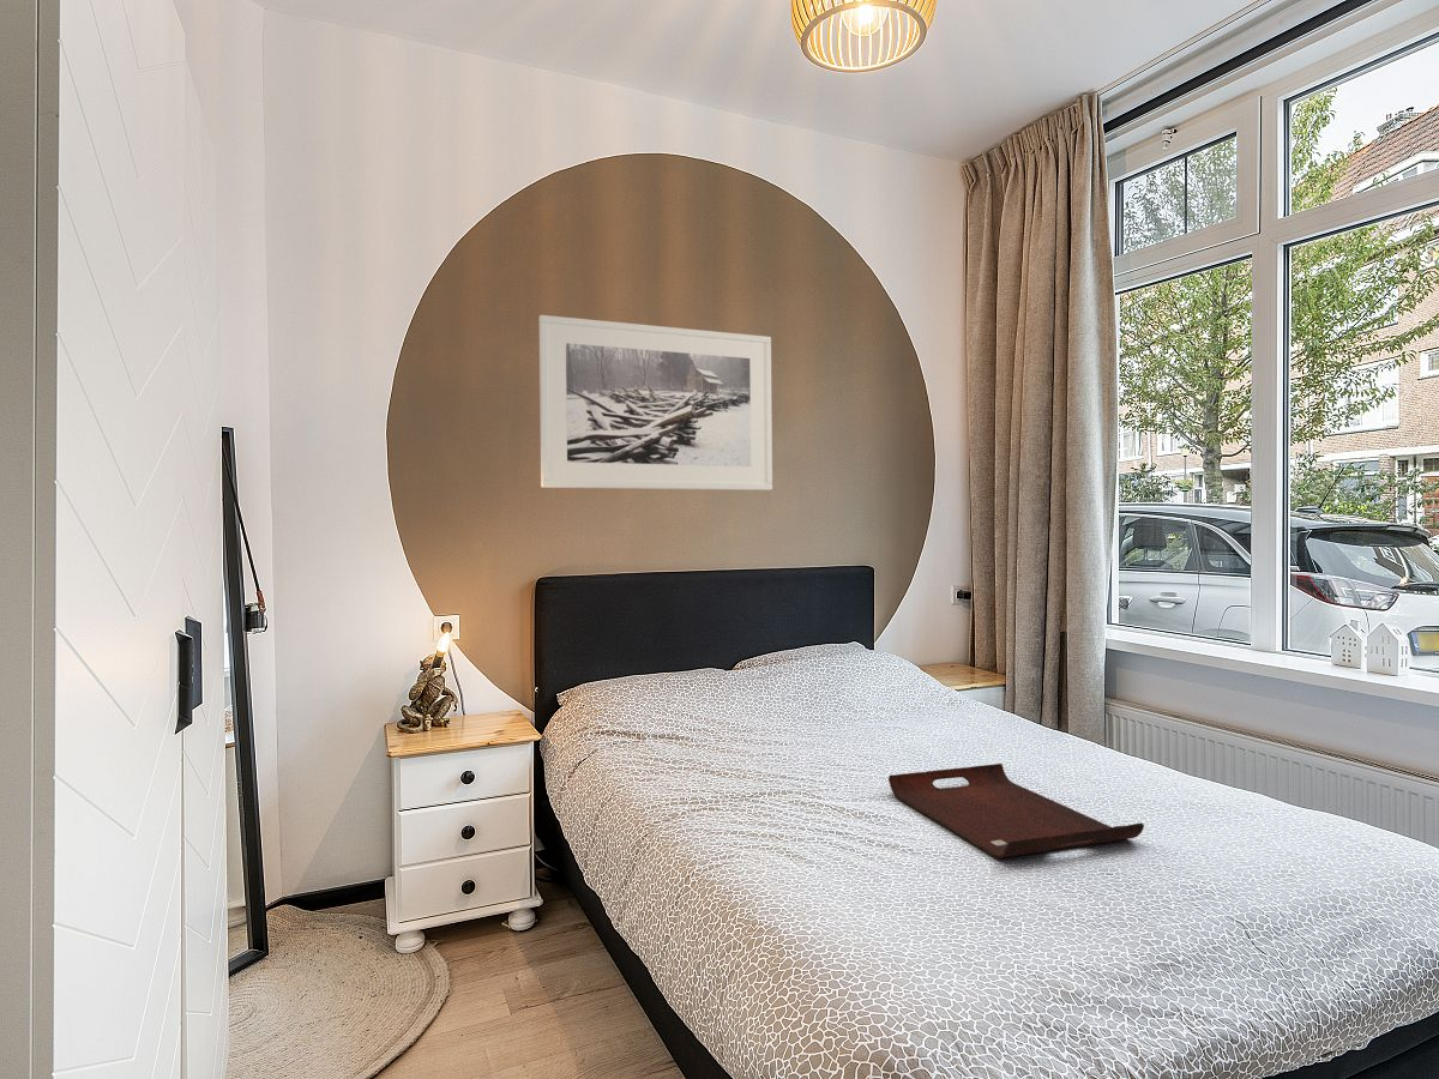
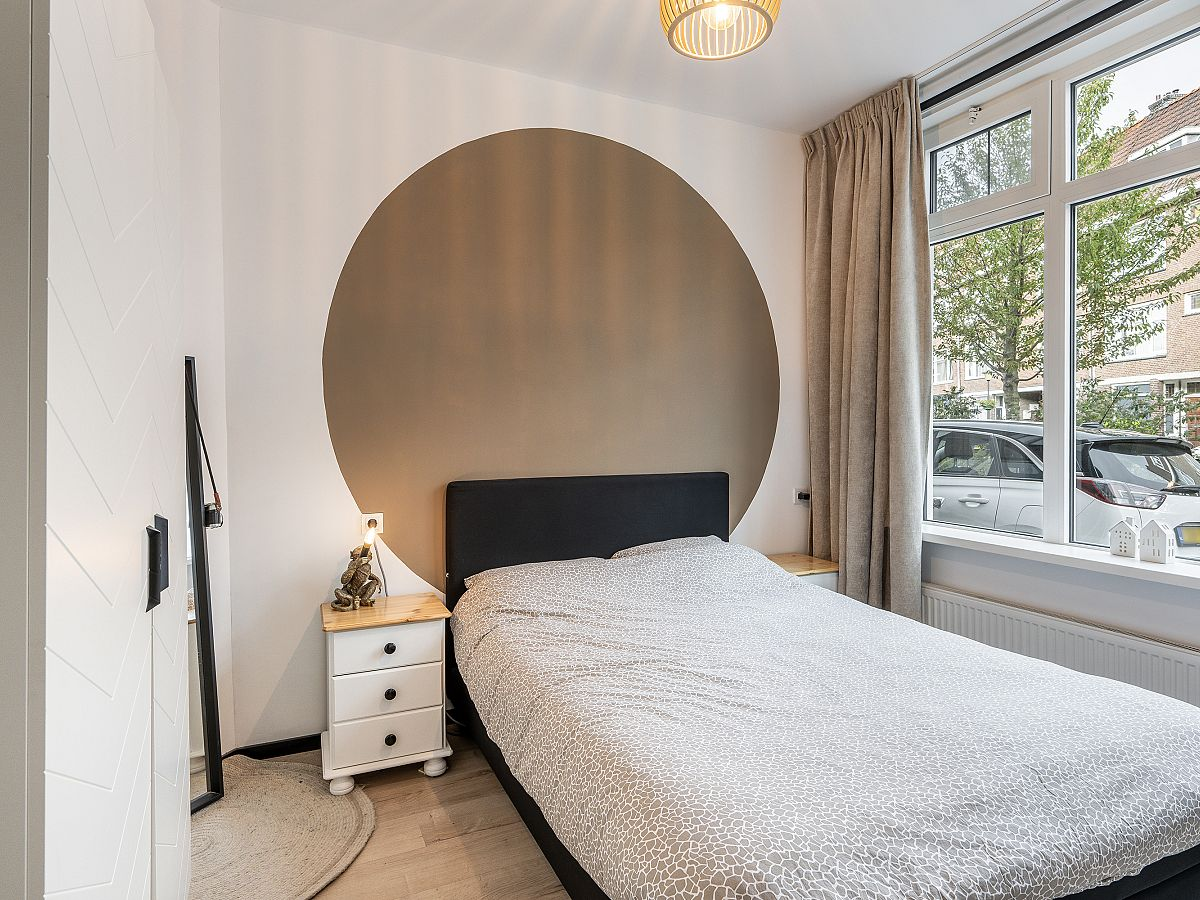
- serving tray [887,762,1145,860]
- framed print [538,314,773,492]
